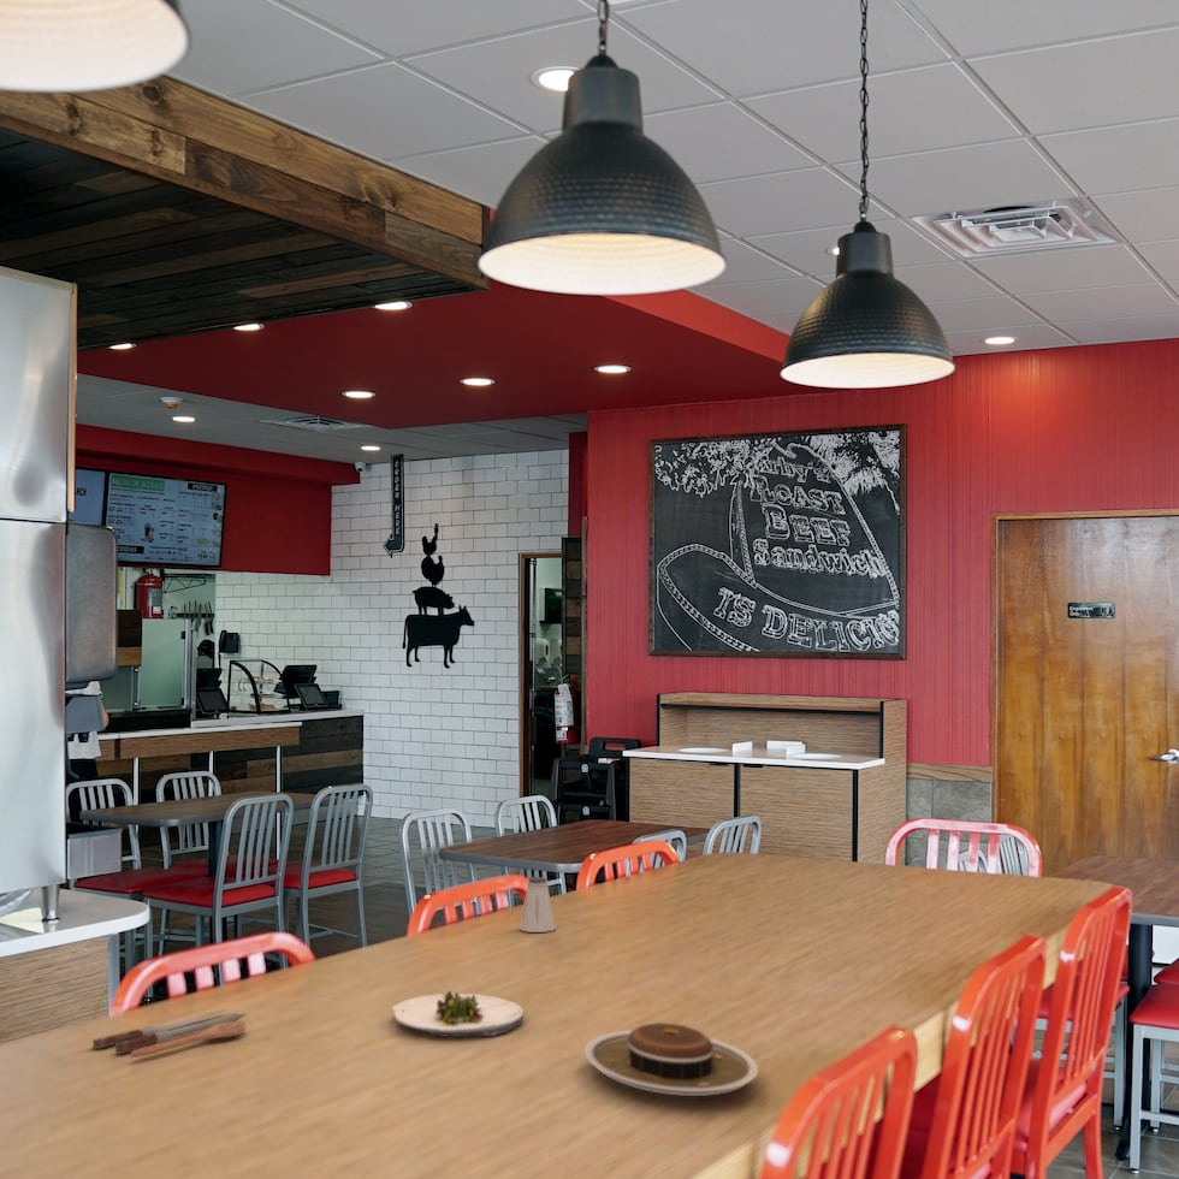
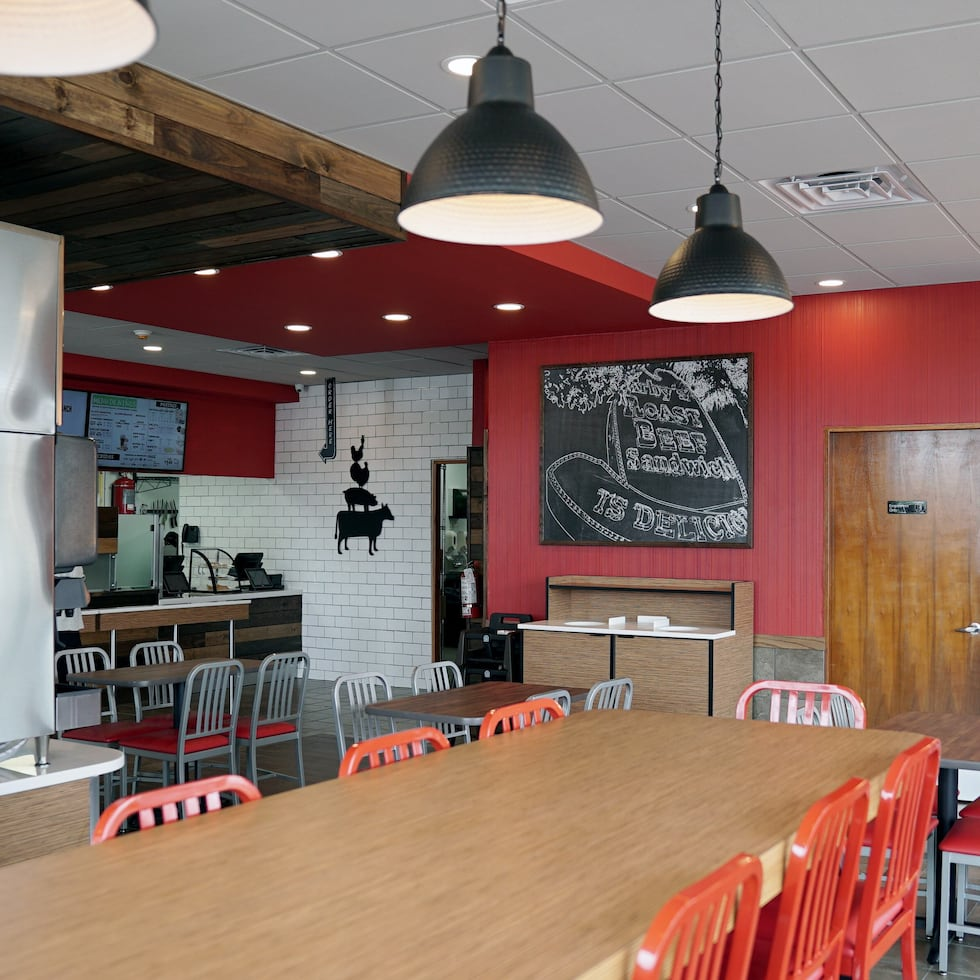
- plate [583,1021,759,1097]
- saltshaker [517,876,557,934]
- spoon [91,1007,248,1059]
- salad plate [391,990,525,1038]
